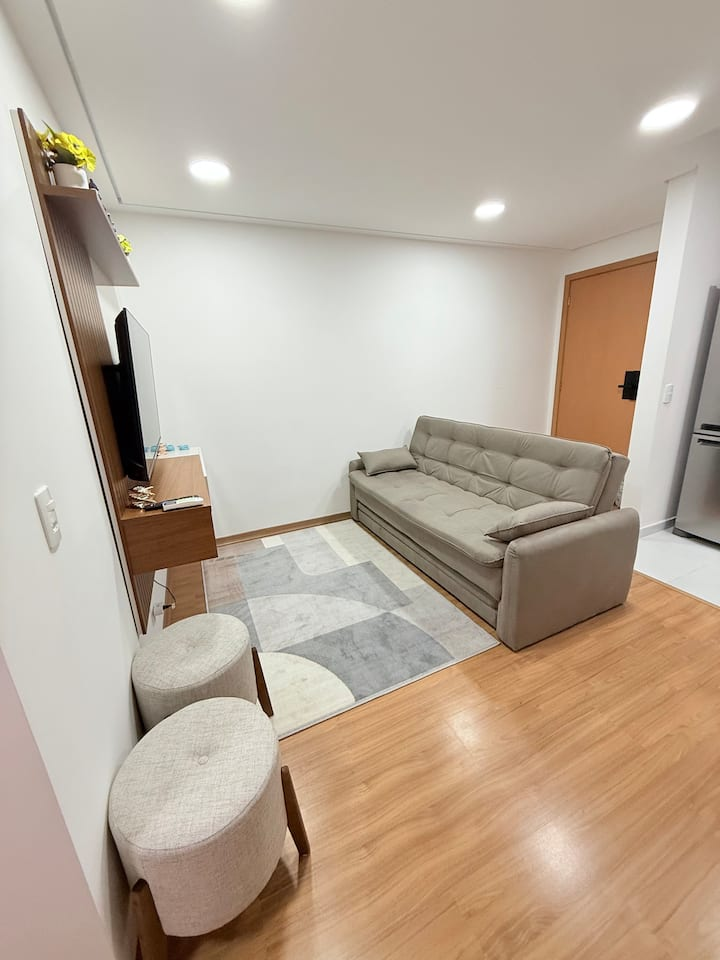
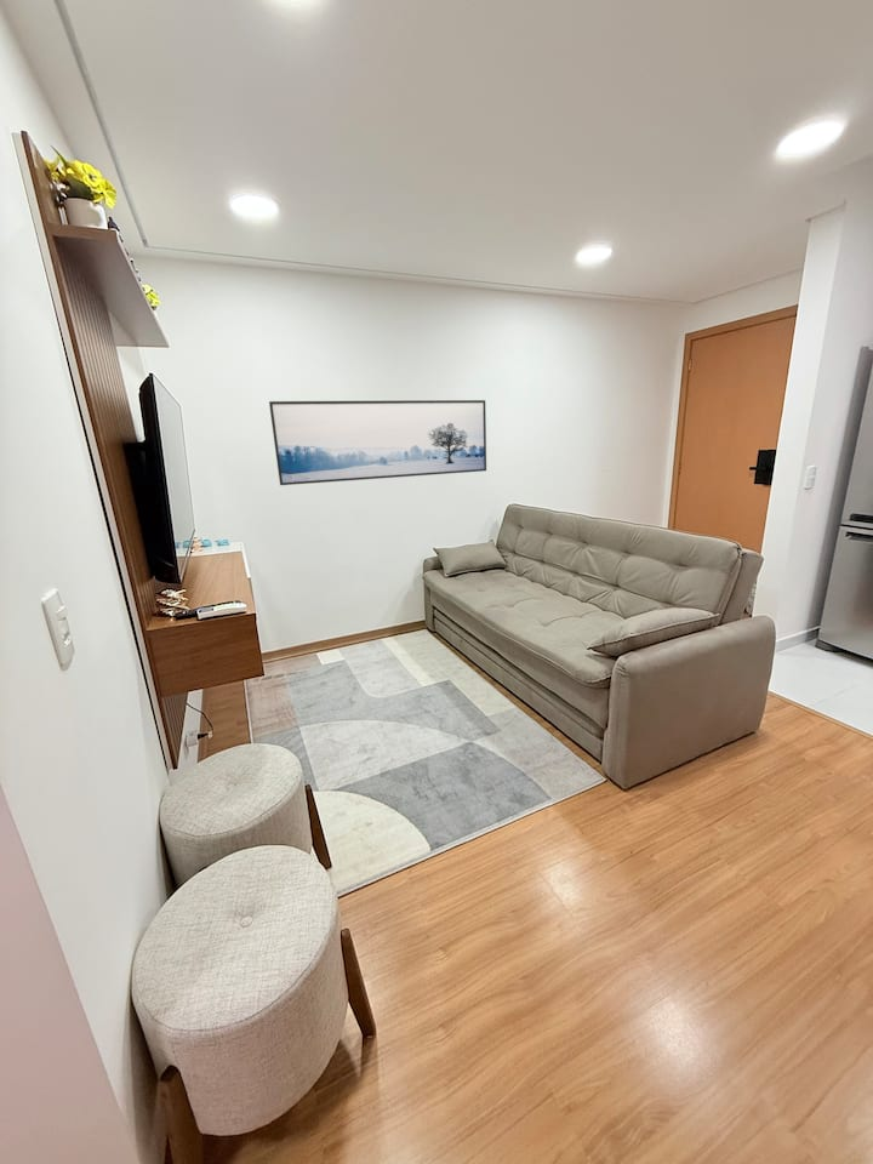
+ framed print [268,399,487,486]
